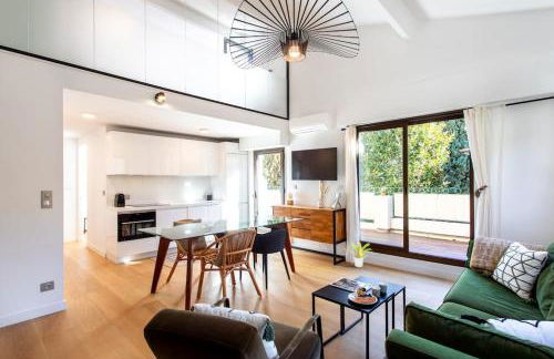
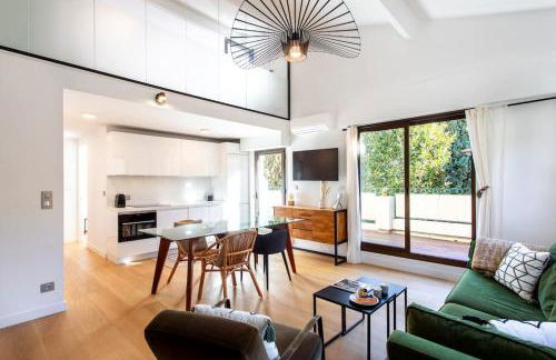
- potted plant [341,242,375,268]
